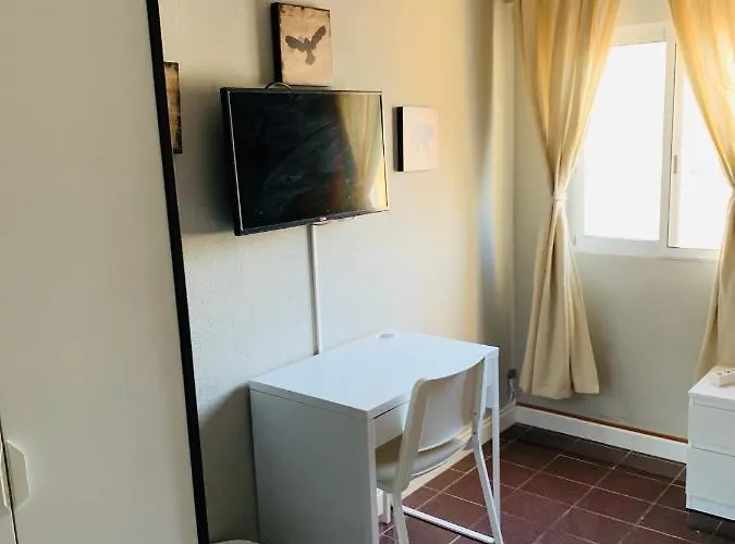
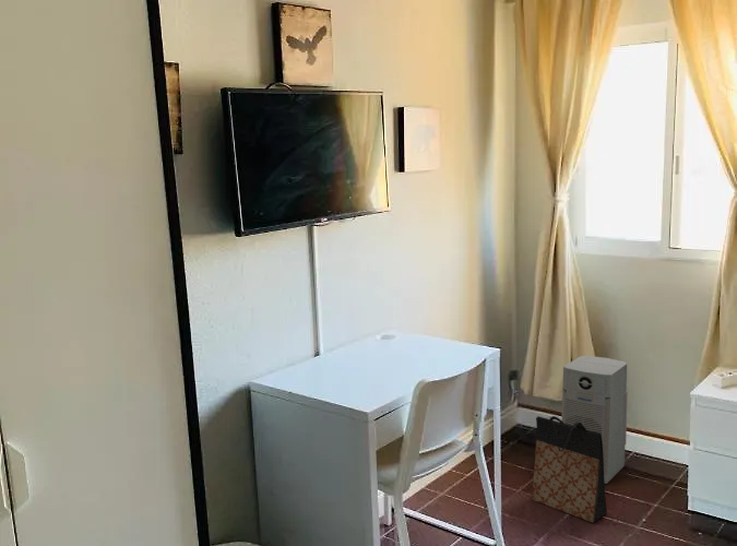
+ air purifier [561,355,629,485]
+ bag [530,415,608,524]
